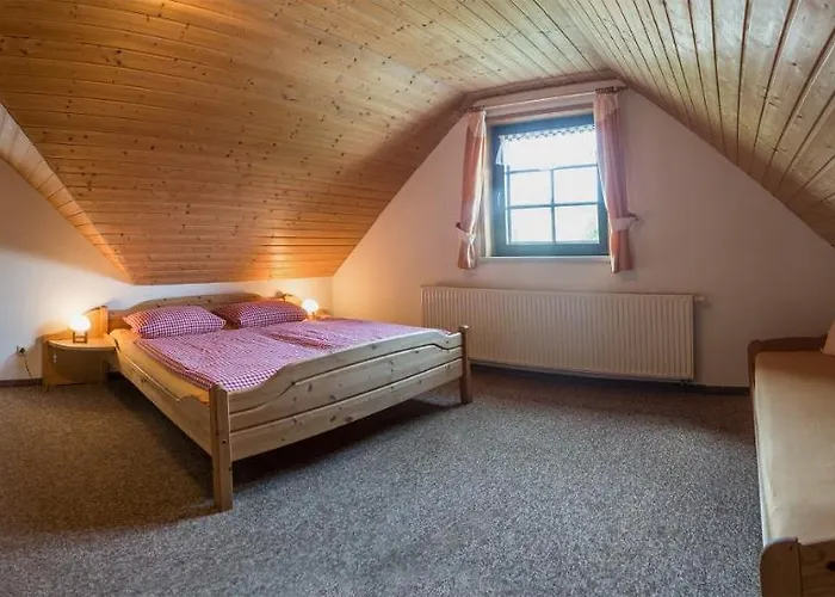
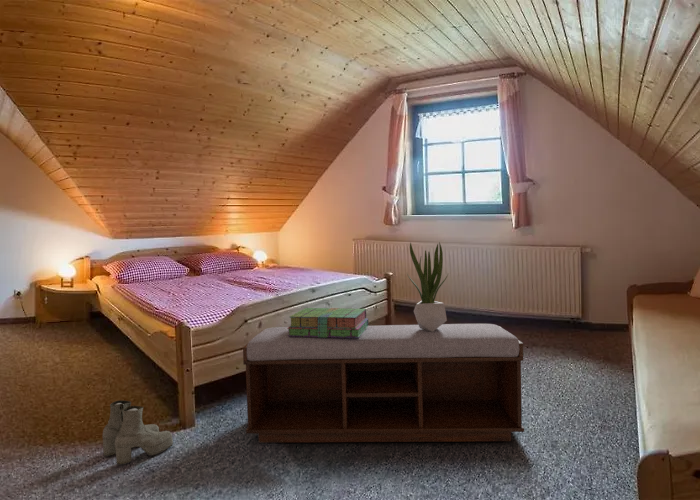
+ boots [102,399,174,466]
+ stack of books [287,307,369,338]
+ bench [242,323,525,444]
+ potted plant [406,241,449,332]
